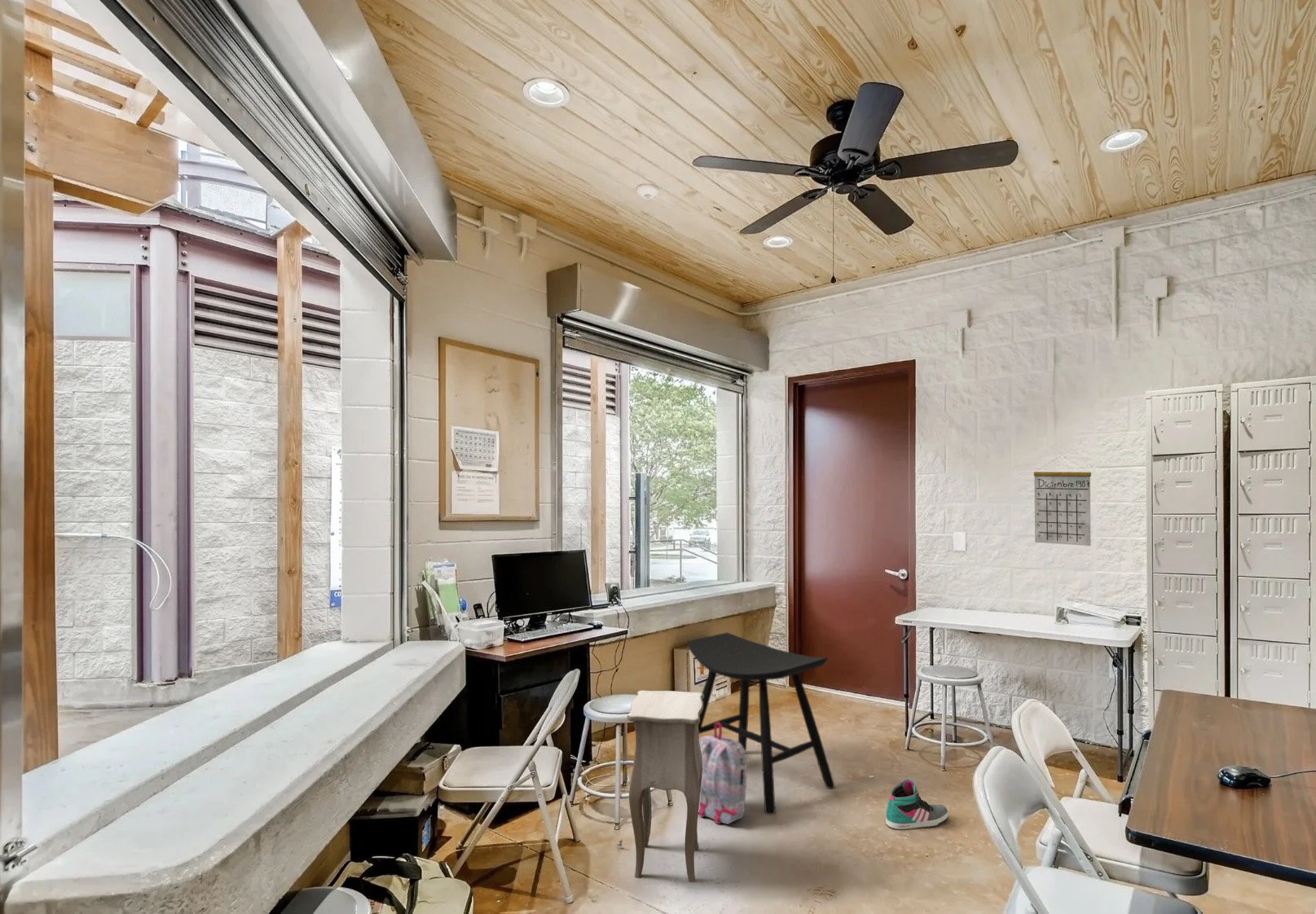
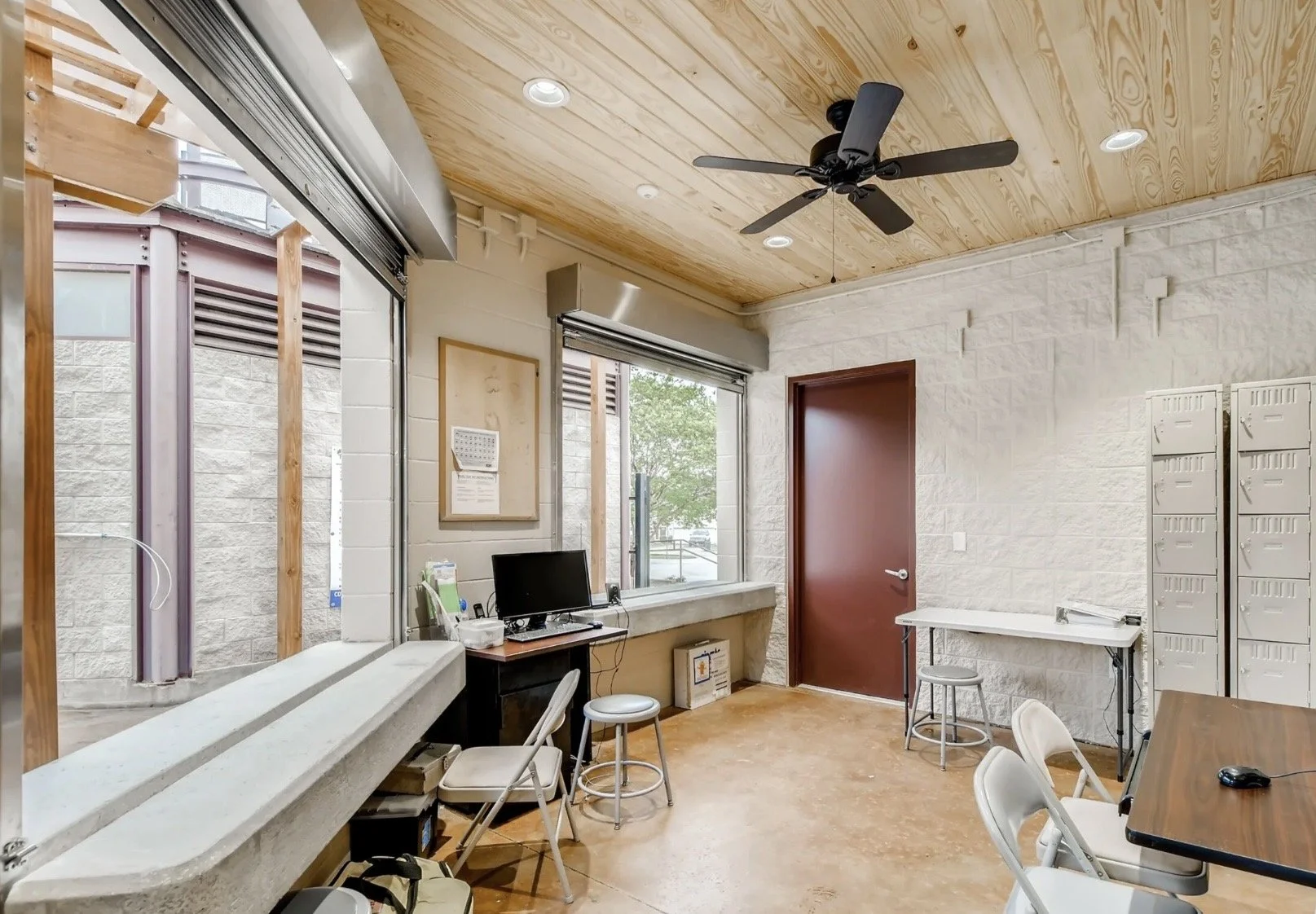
- backpack [684,723,748,825]
- stool [686,631,836,815]
- sneaker [885,778,949,831]
- calendar [1033,455,1092,547]
- side table [615,690,703,883]
